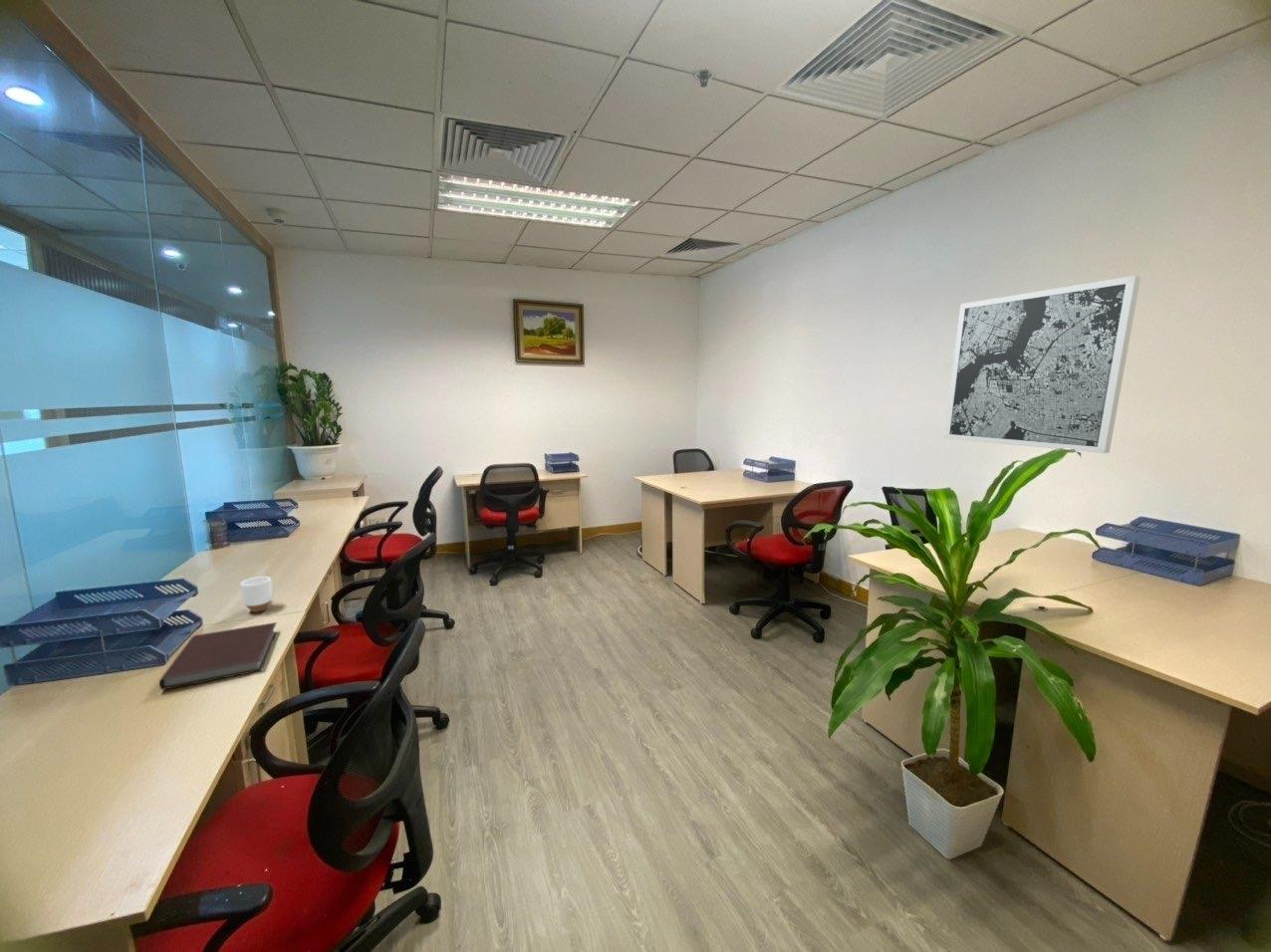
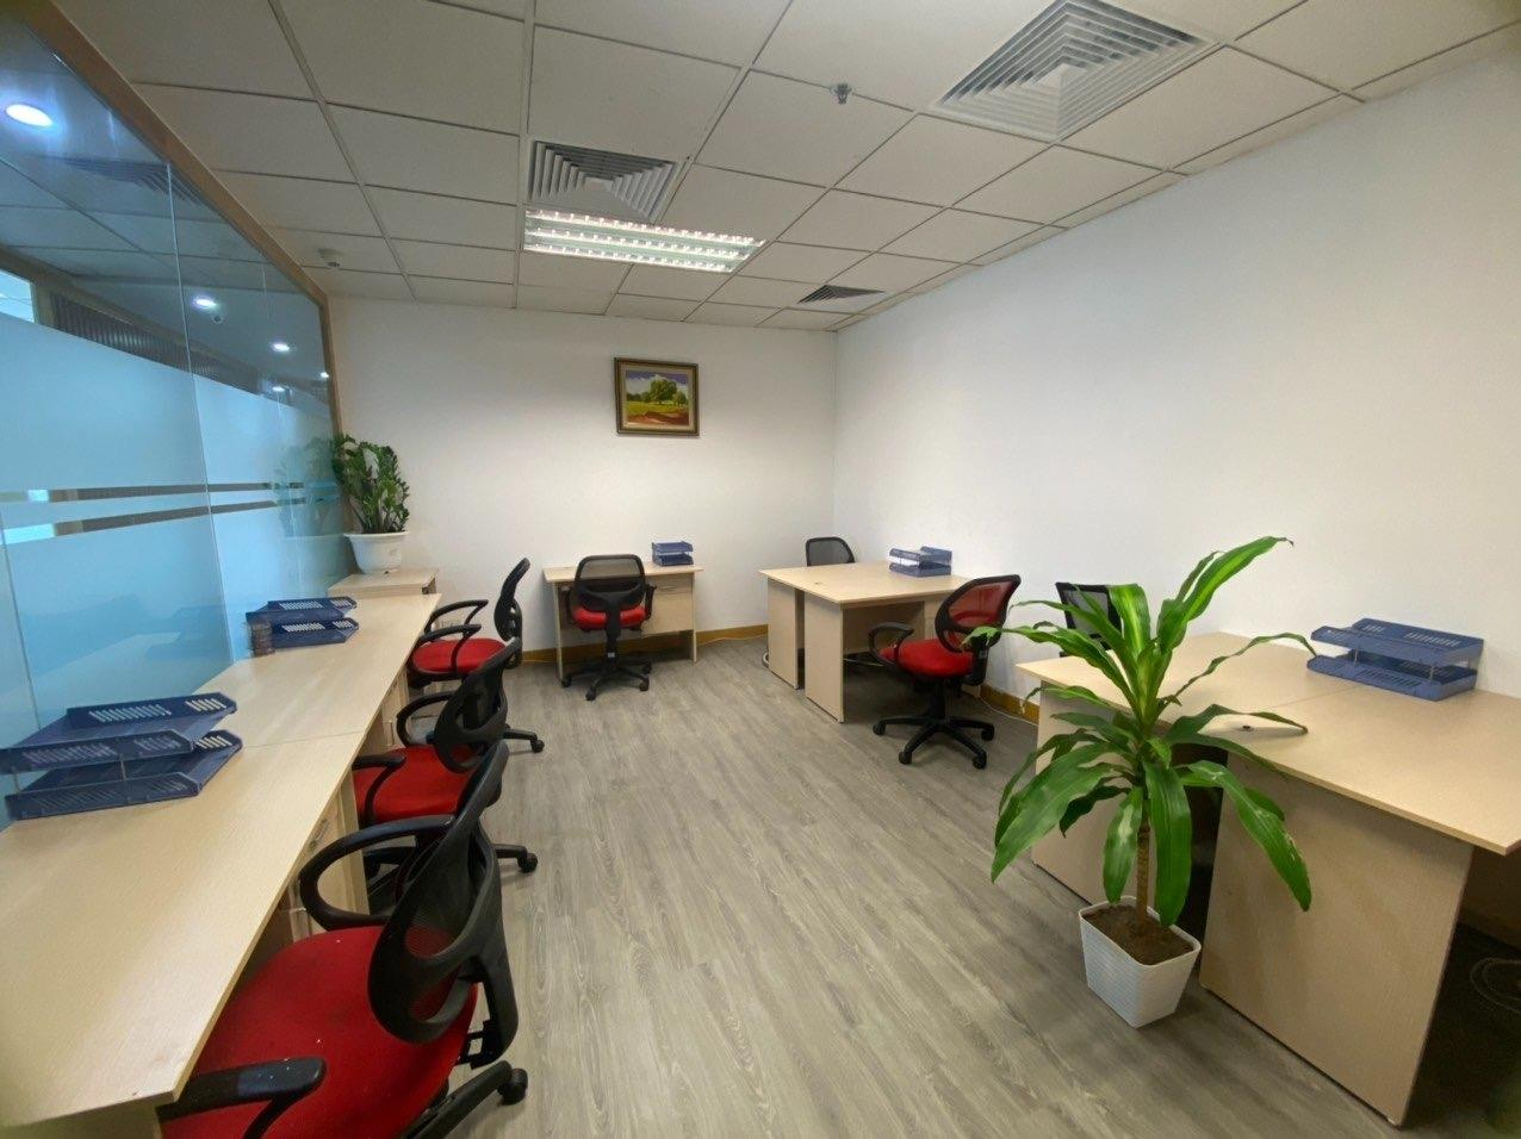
- wall art [943,275,1142,454]
- notebook [158,621,278,690]
- mug [239,576,273,613]
